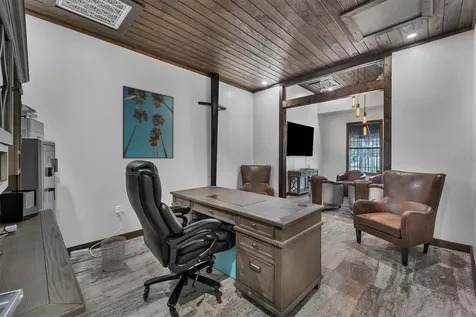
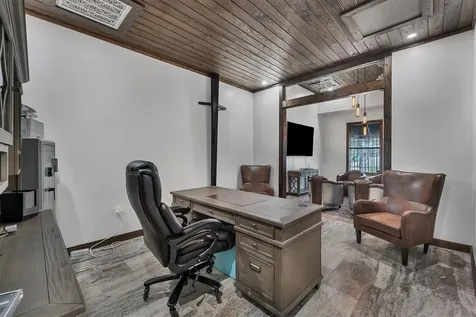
- wastebasket [100,235,127,273]
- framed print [122,85,175,160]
